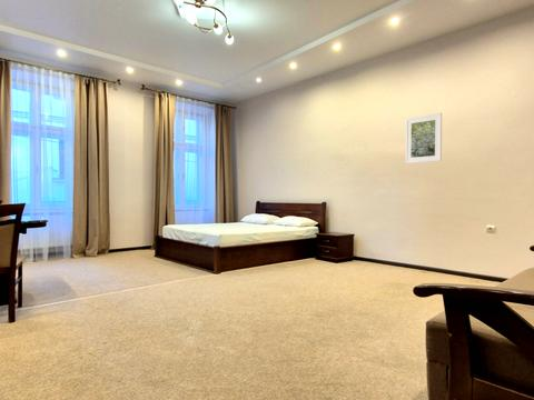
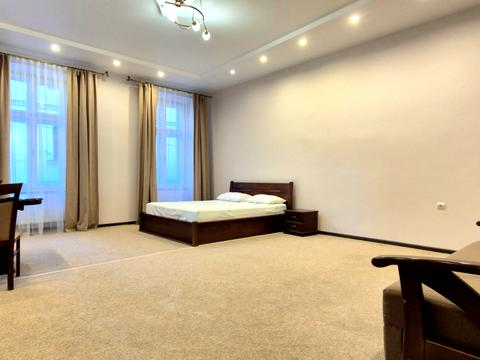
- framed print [404,112,443,164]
